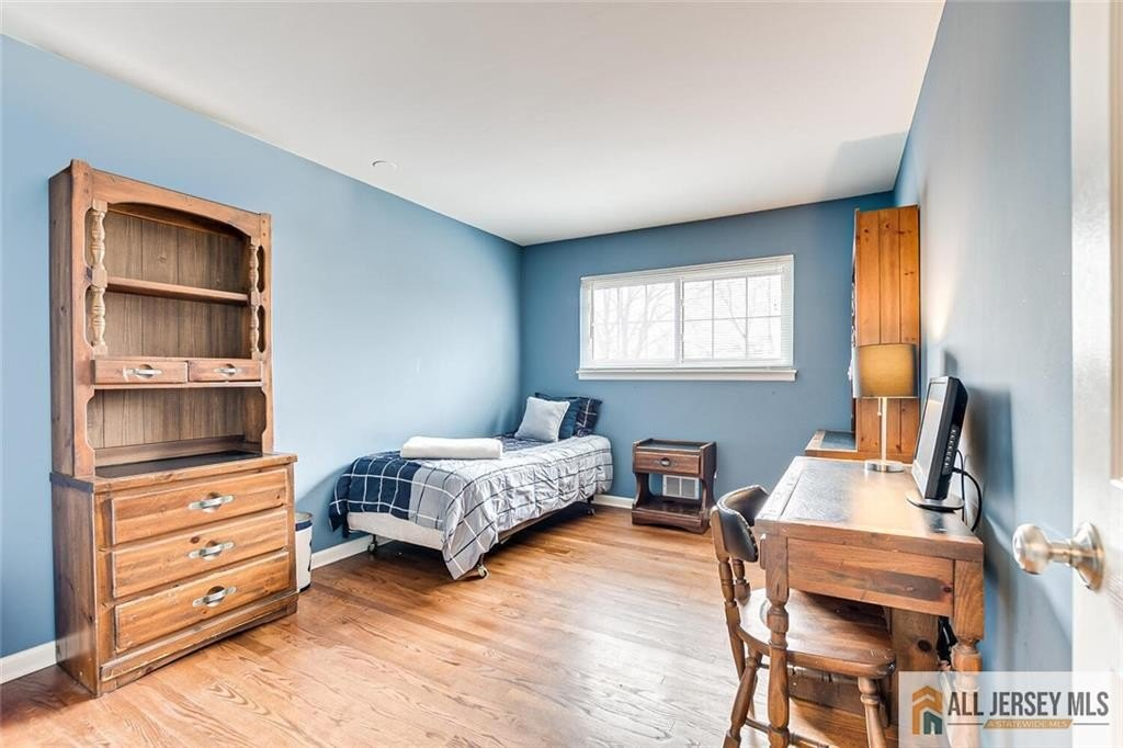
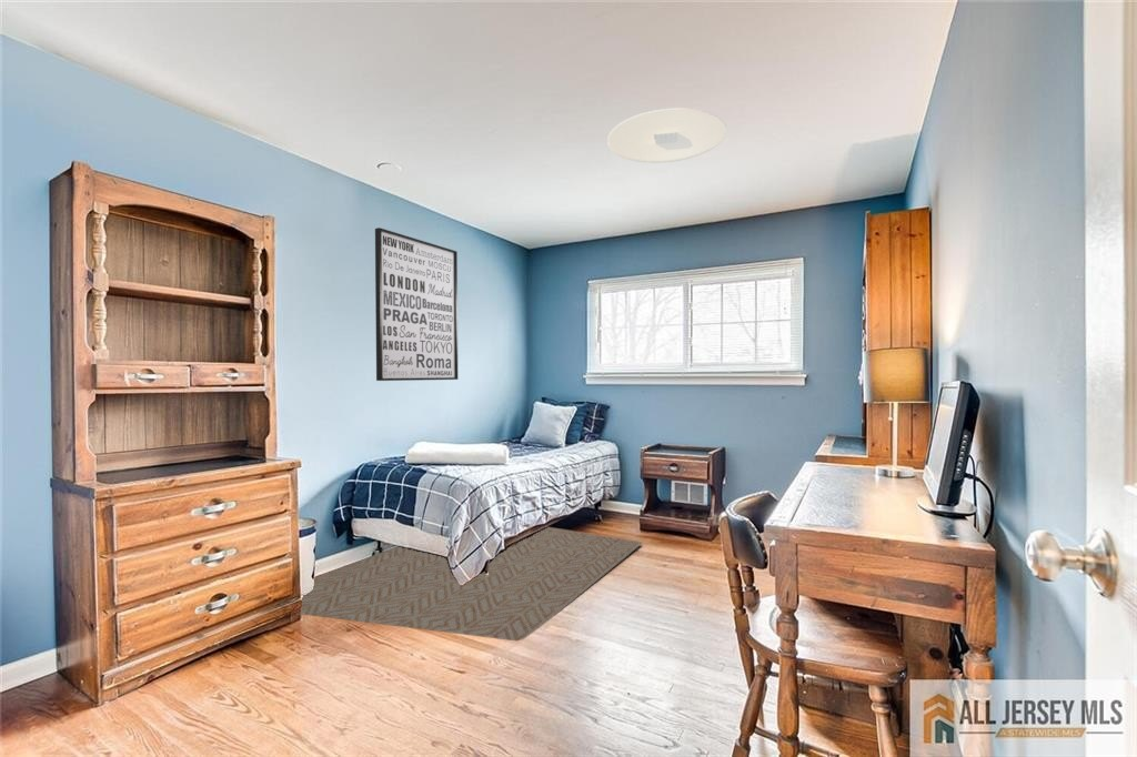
+ rug [299,526,643,643]
+ ceiling light [606,108,727,164]
+ wall art [374,226,459,382]
